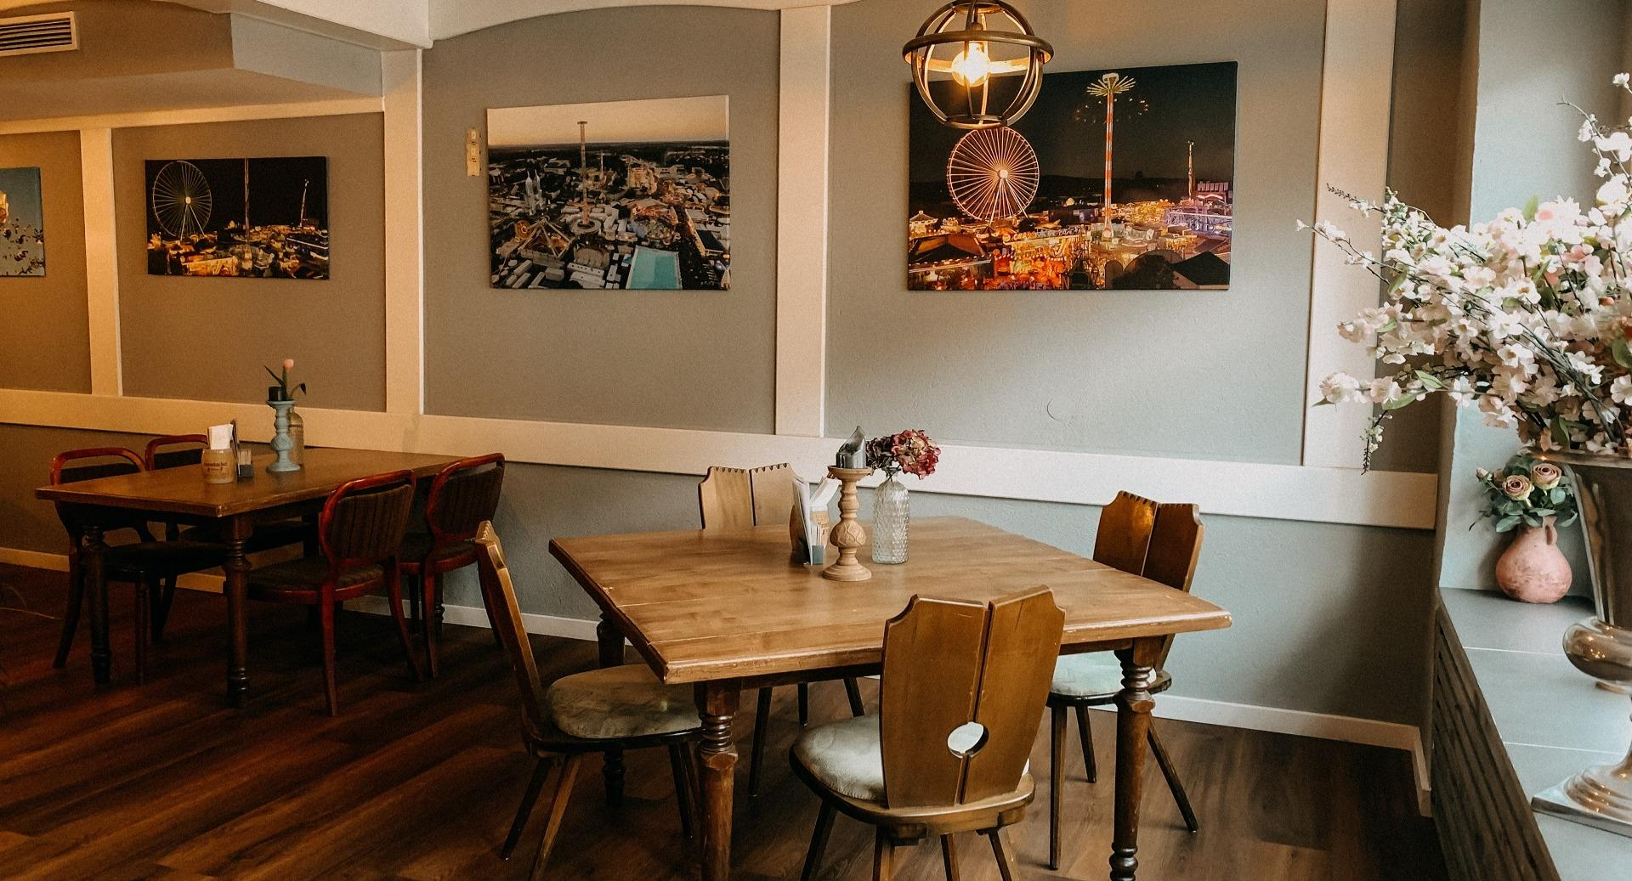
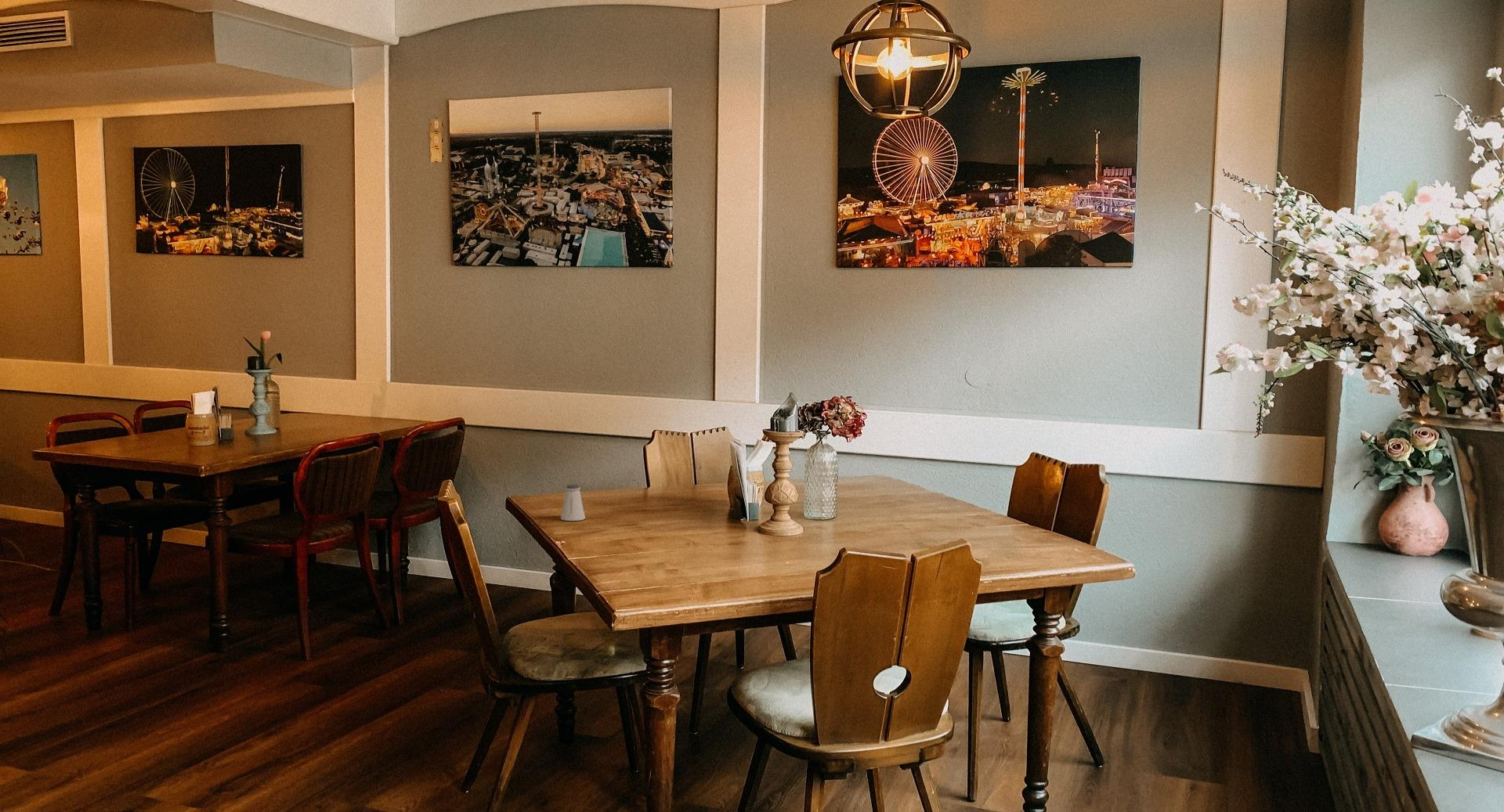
+ saltshaker [560,484,586,521]
